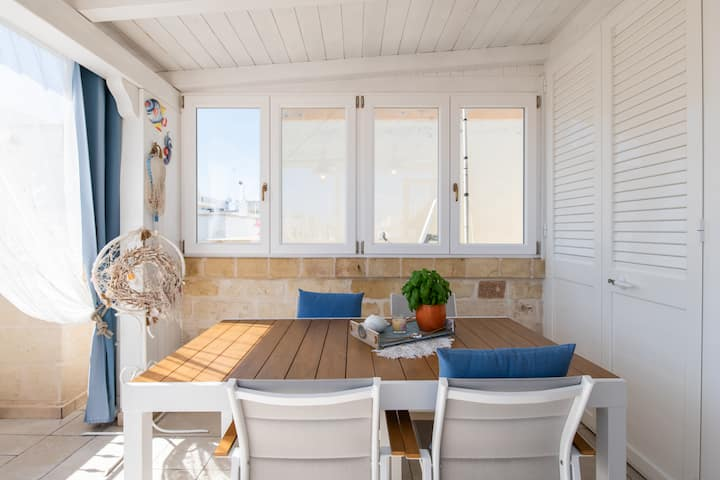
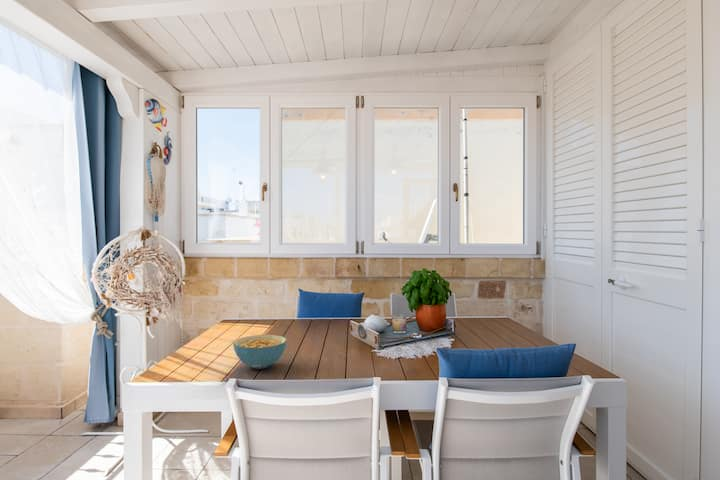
+ cereal bowl [232,334,288,370]
